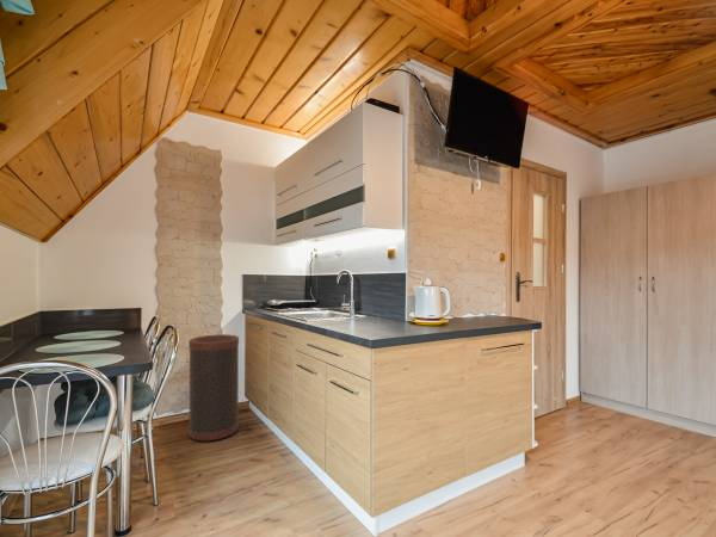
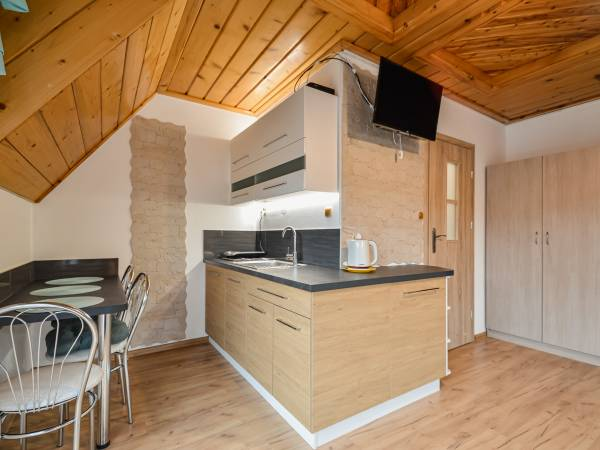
- trash can [187,333,240,442]
